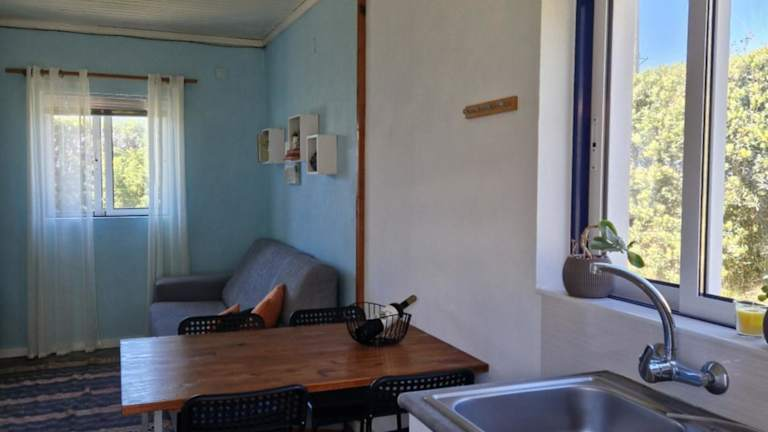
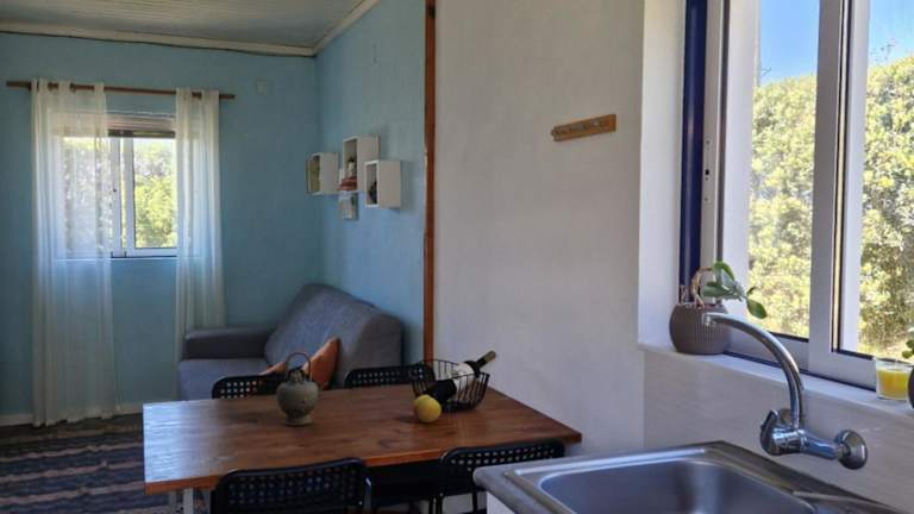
+ fruit [411,394,443,424]
+ teapot [276,350,330,427]
